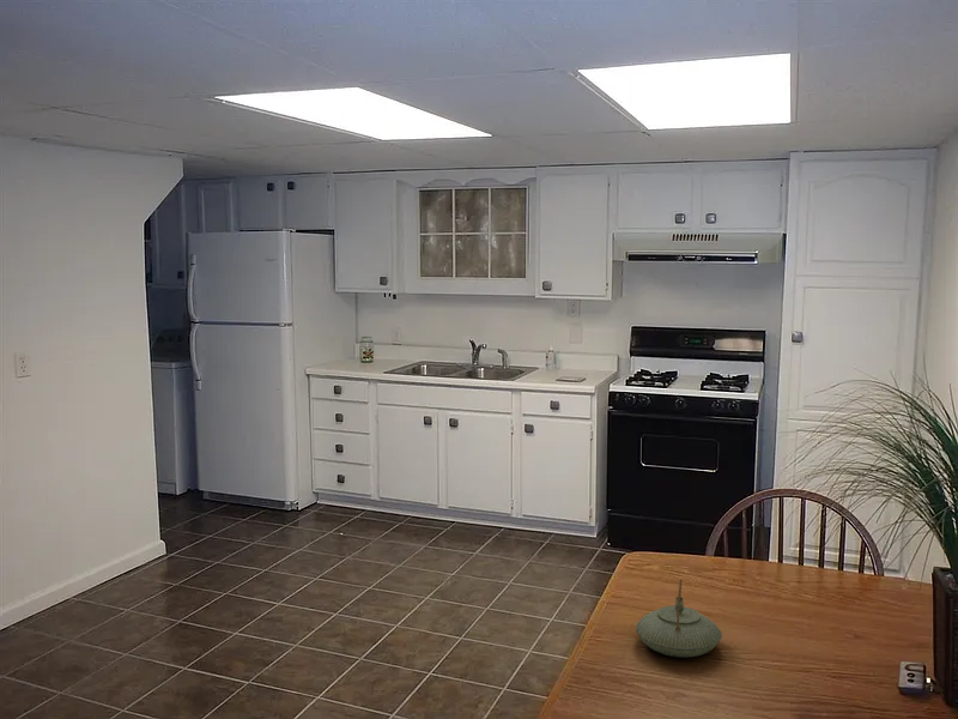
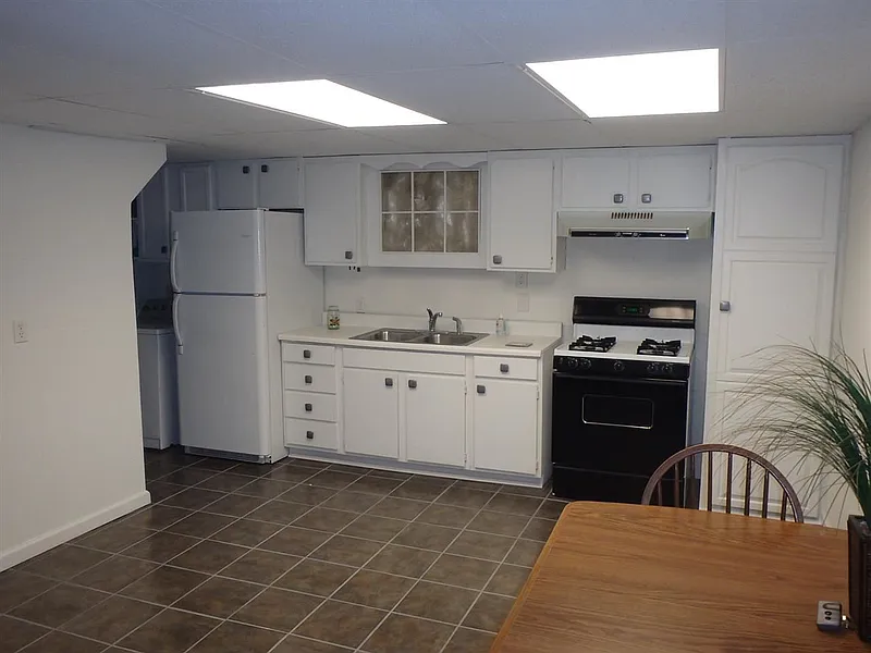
- teapot [635,578,723,658]
